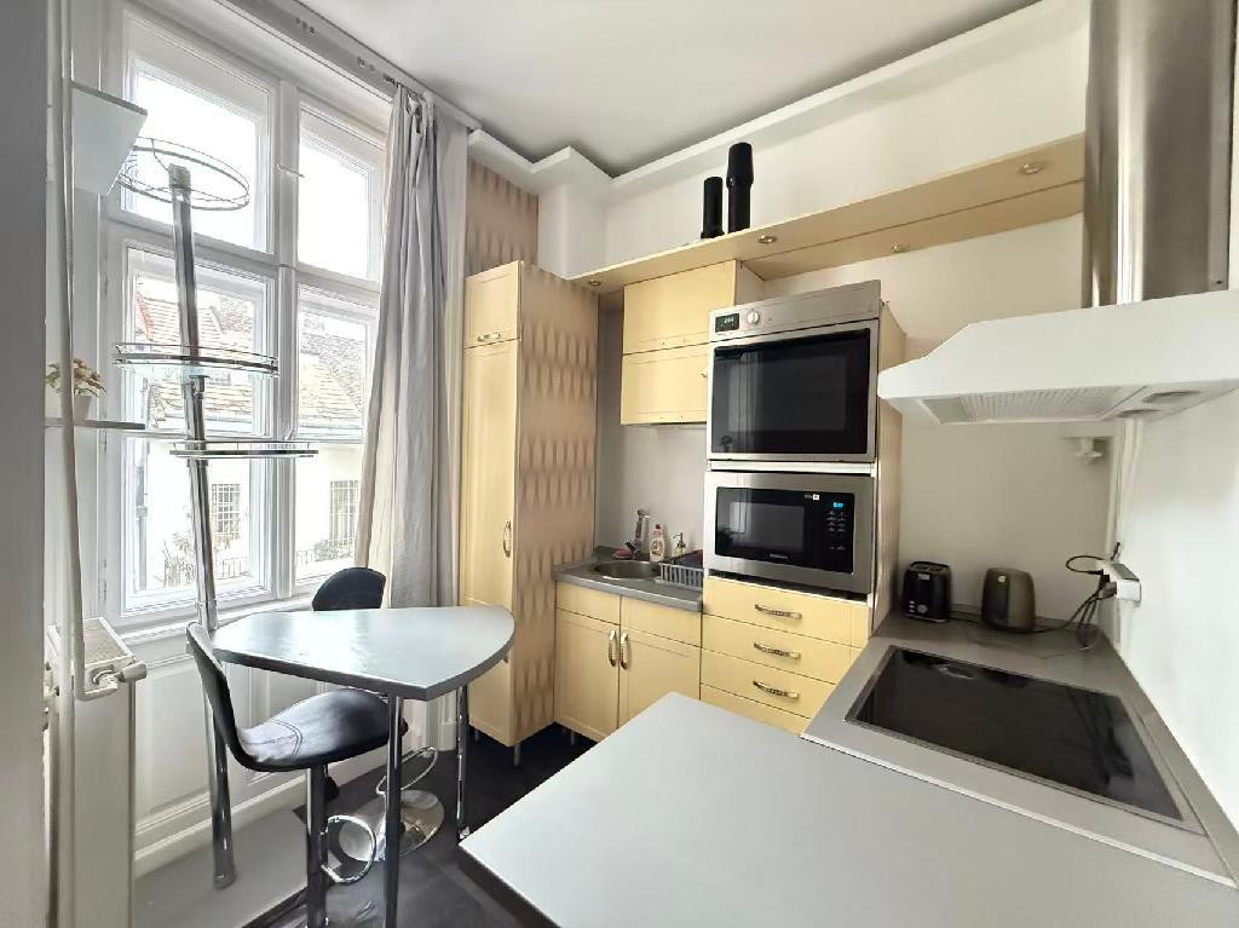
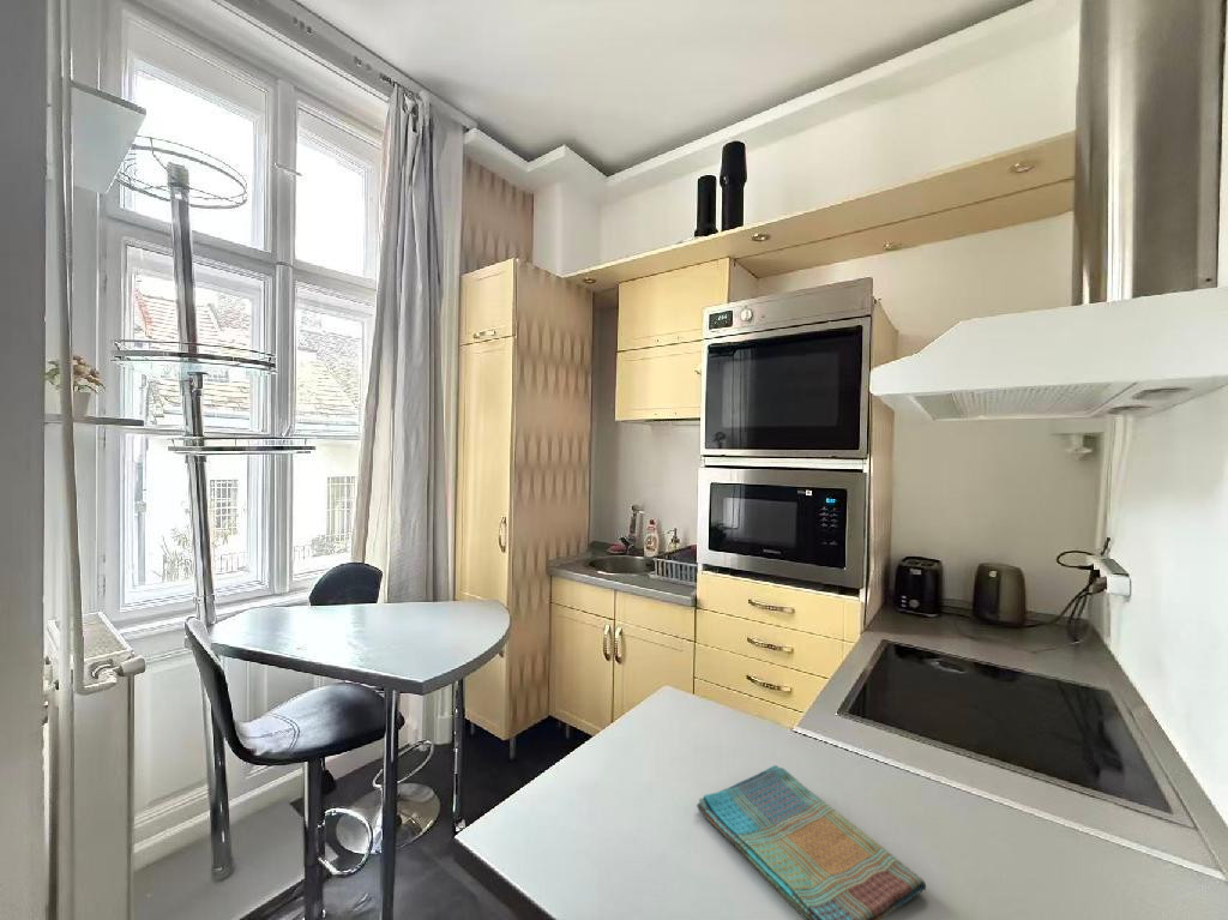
+ dish towel [696,764,927,920]
